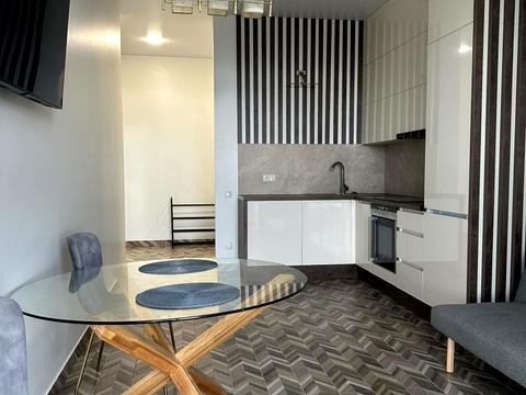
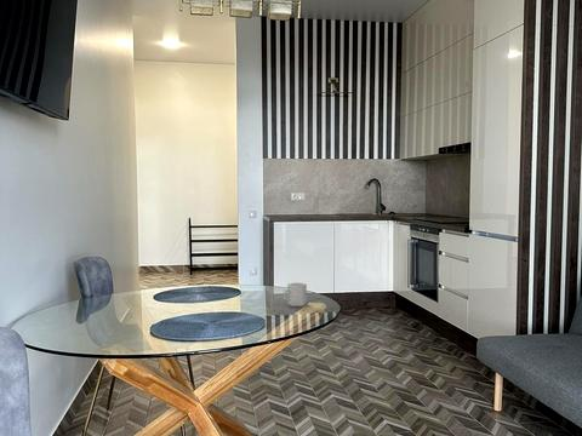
+ cup [283,281,308,308]
